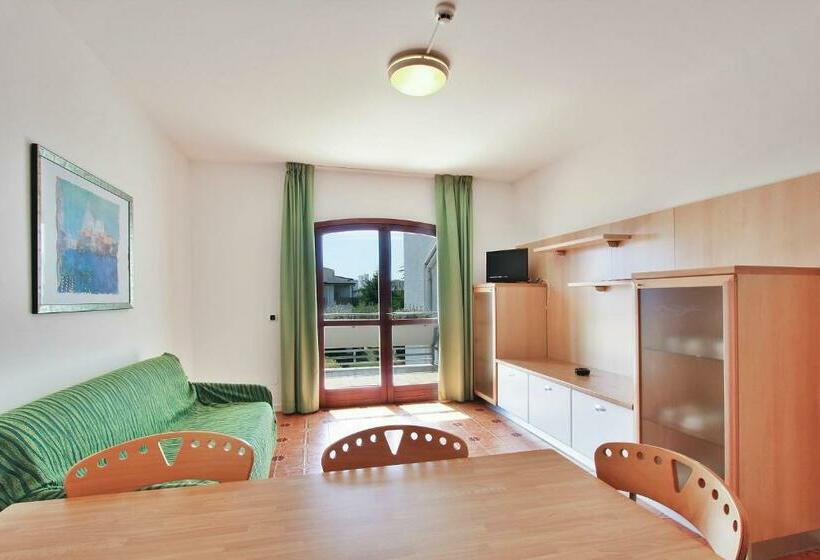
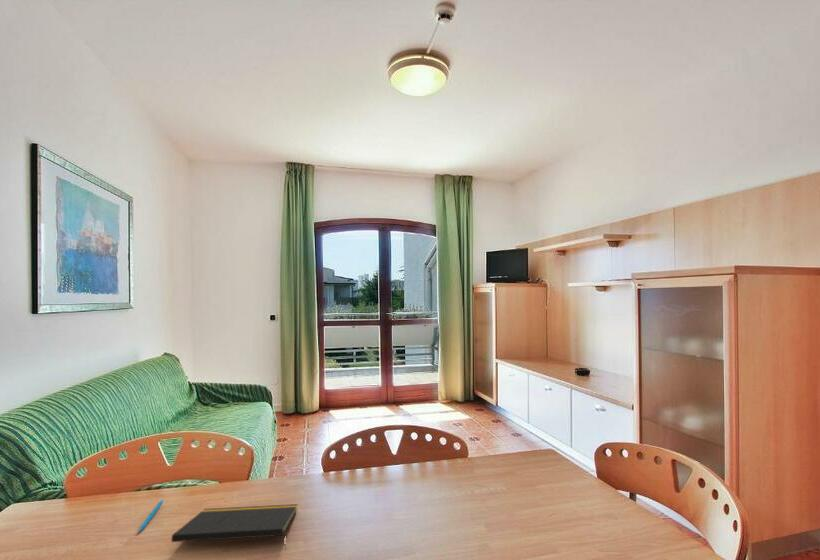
+ pen [137,498,164,534]
+ notepad [171,503,298,550]
